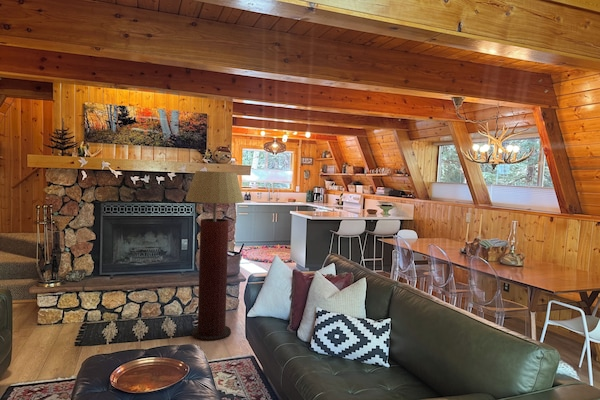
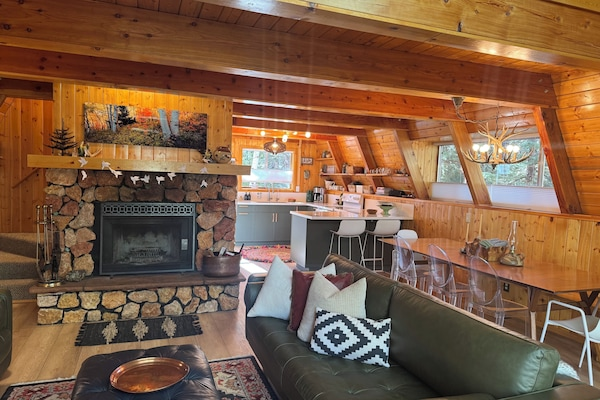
- floor lamp [185,170,245,342]
